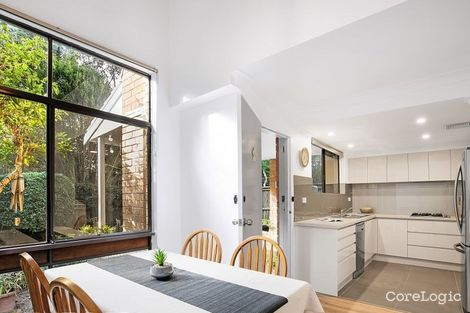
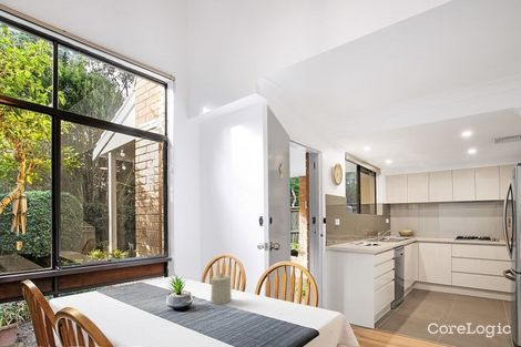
+ candle [210,272,233,305]
